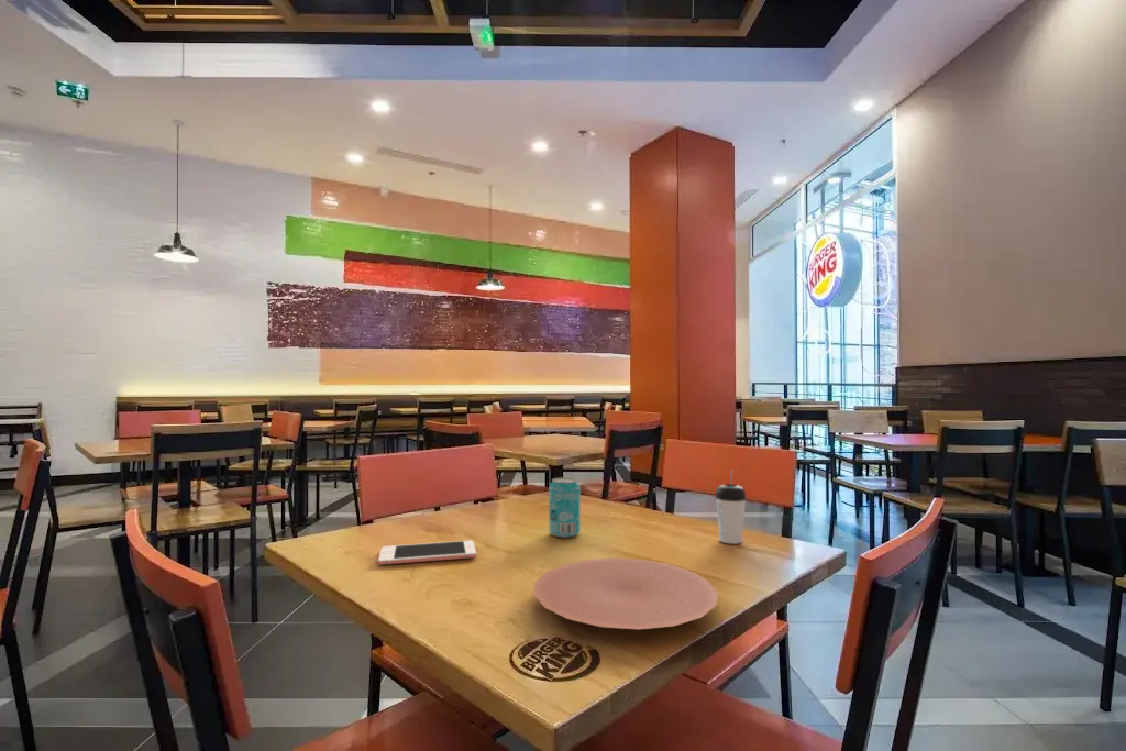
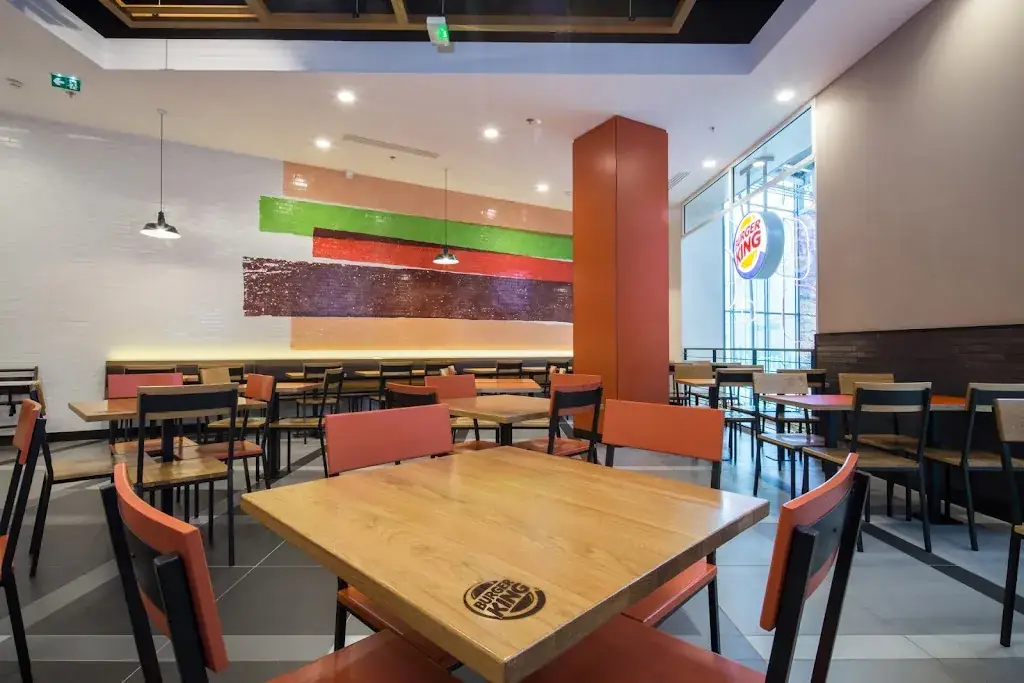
- beverage cup [714,468,748,545]
- beverage can [548,476,582,539]
- cell phone [377,540,477,566]
- plate [532,556,719,630]
